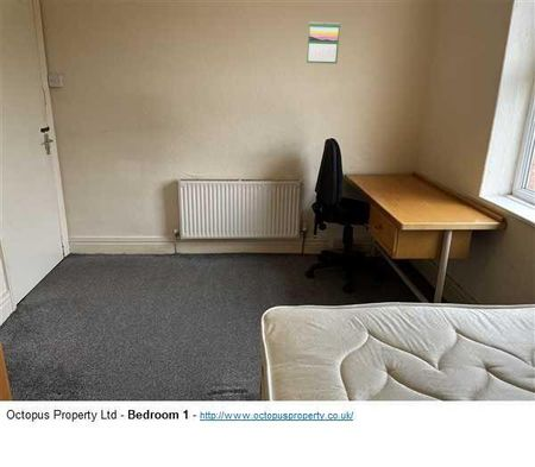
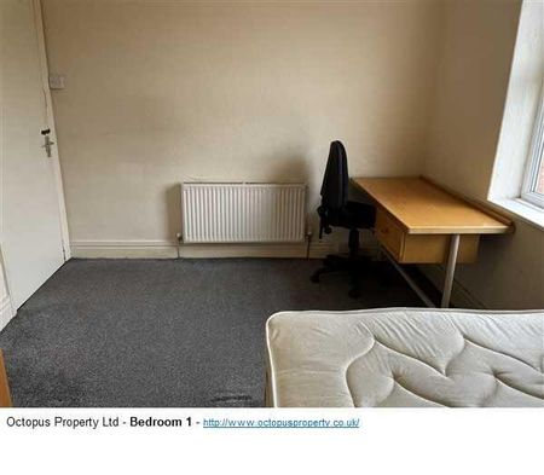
- calendar [306,21,341,65]
